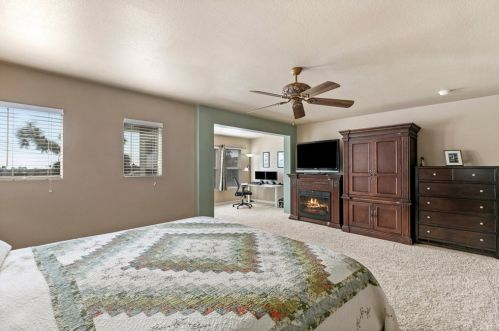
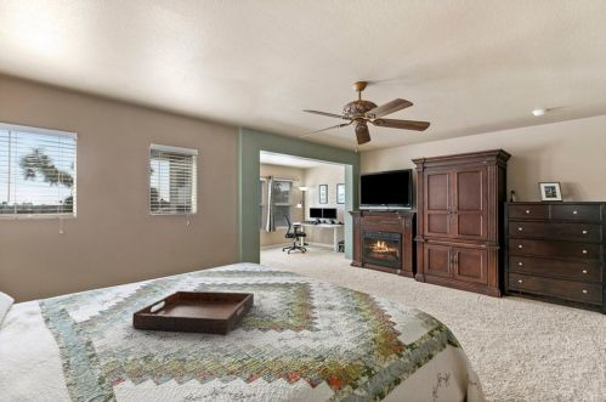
+ serving tray [131,289,255,335]
